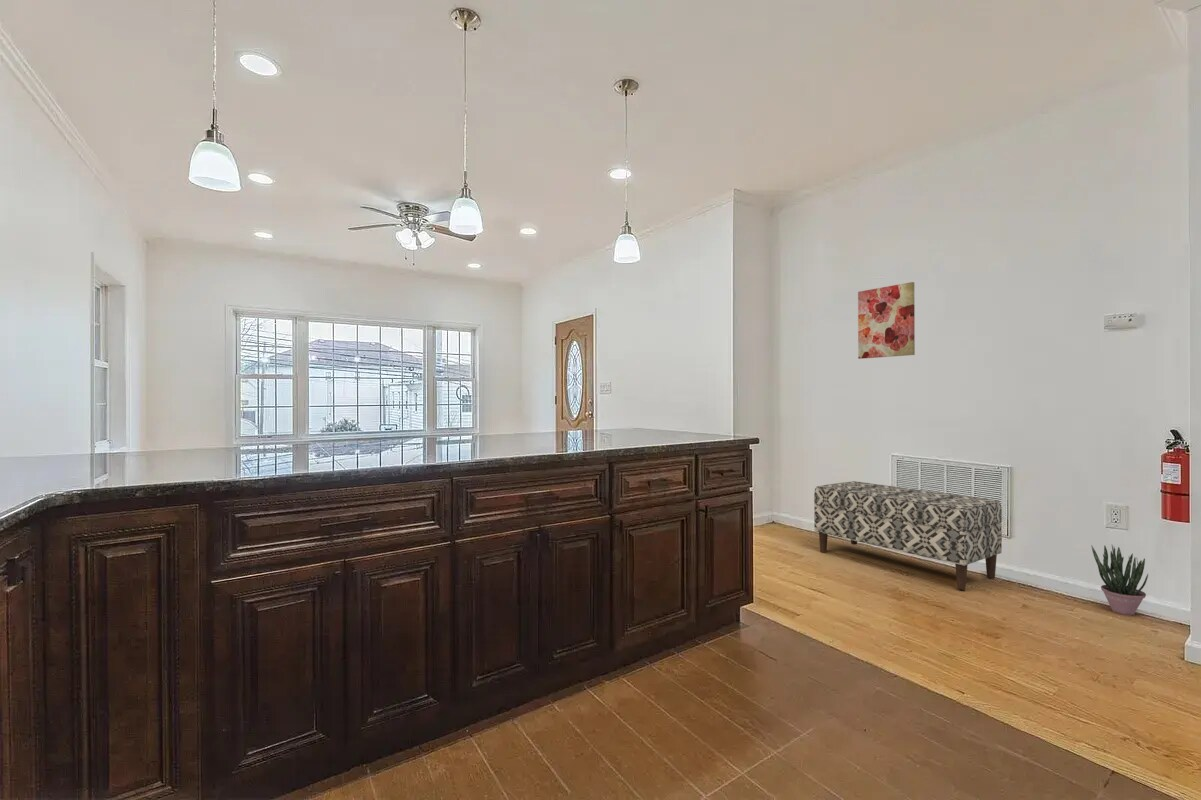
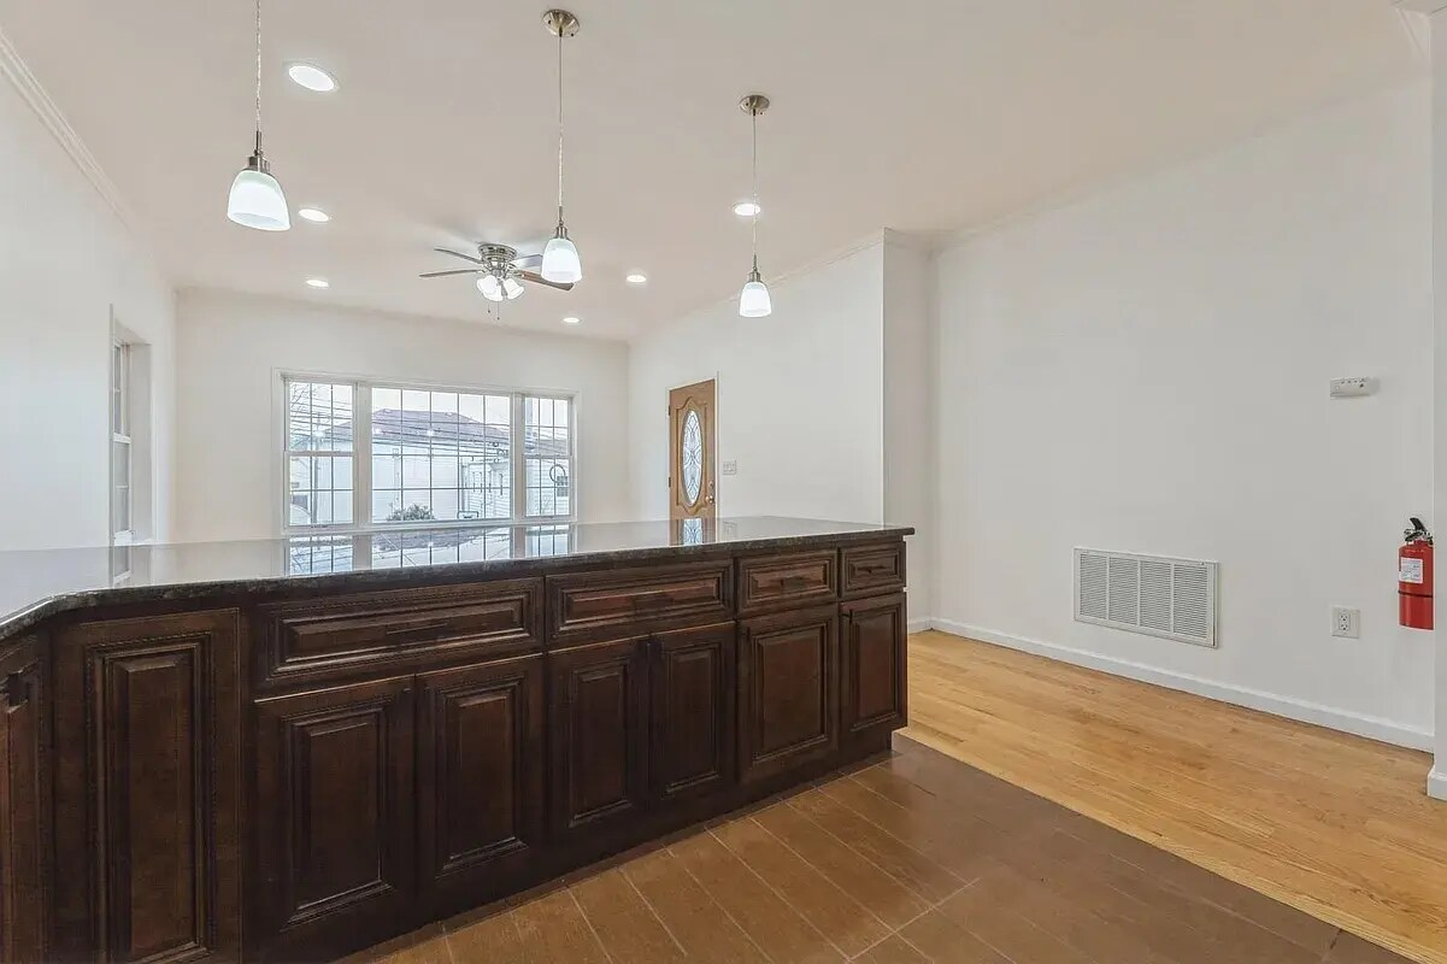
- bench [813,480,1003,591]
- wall art [857,281,916,360]
- potted plant [1090,544,1149,617]
